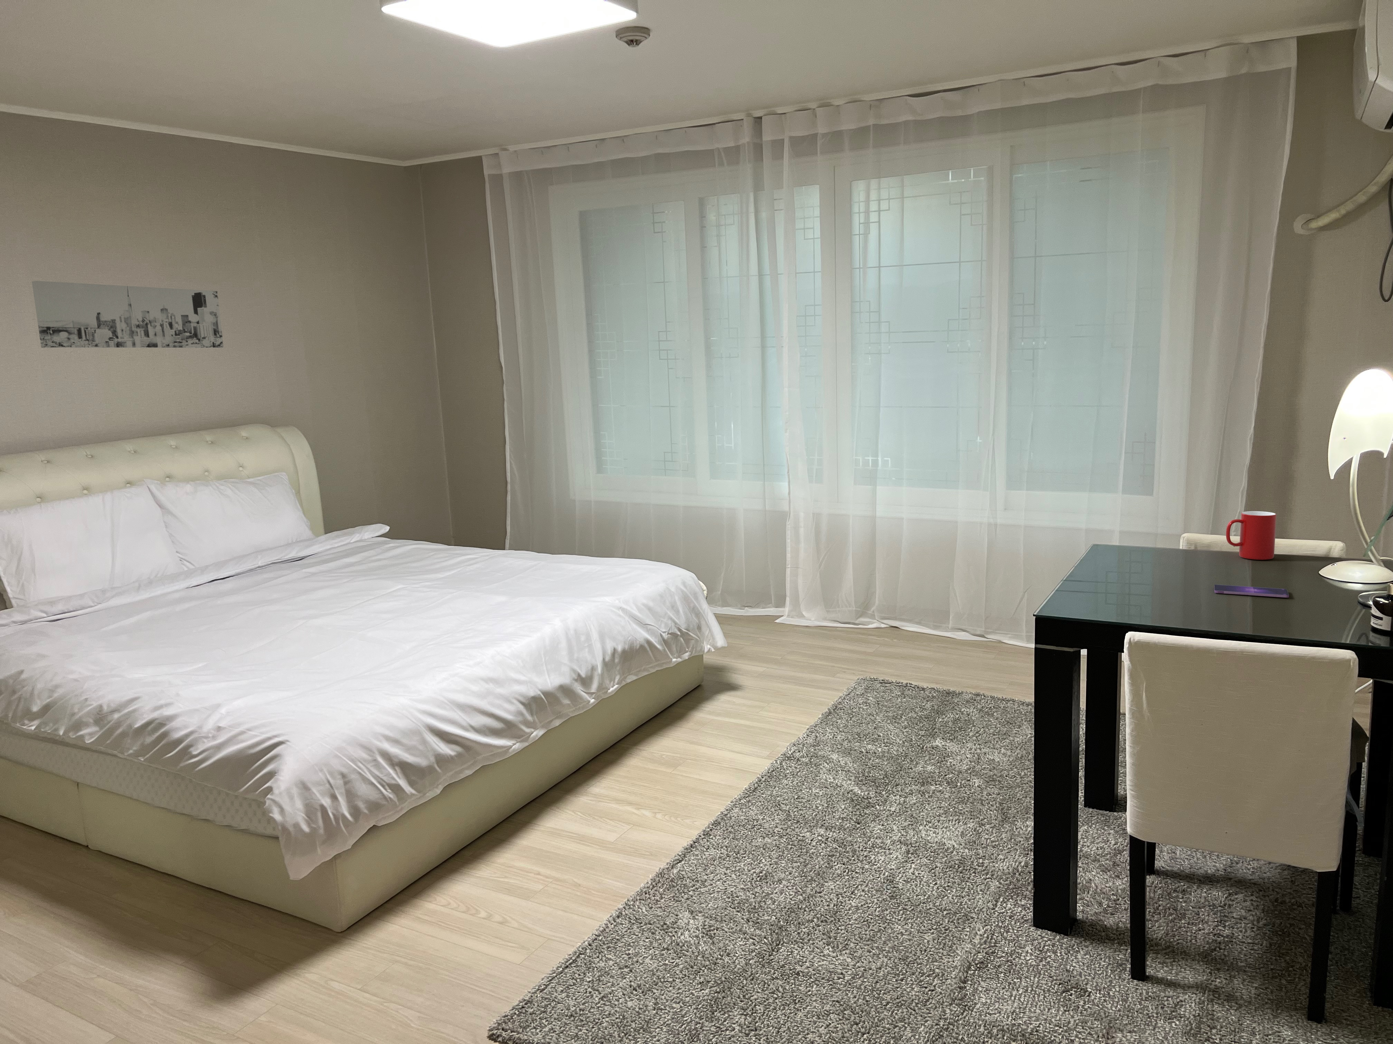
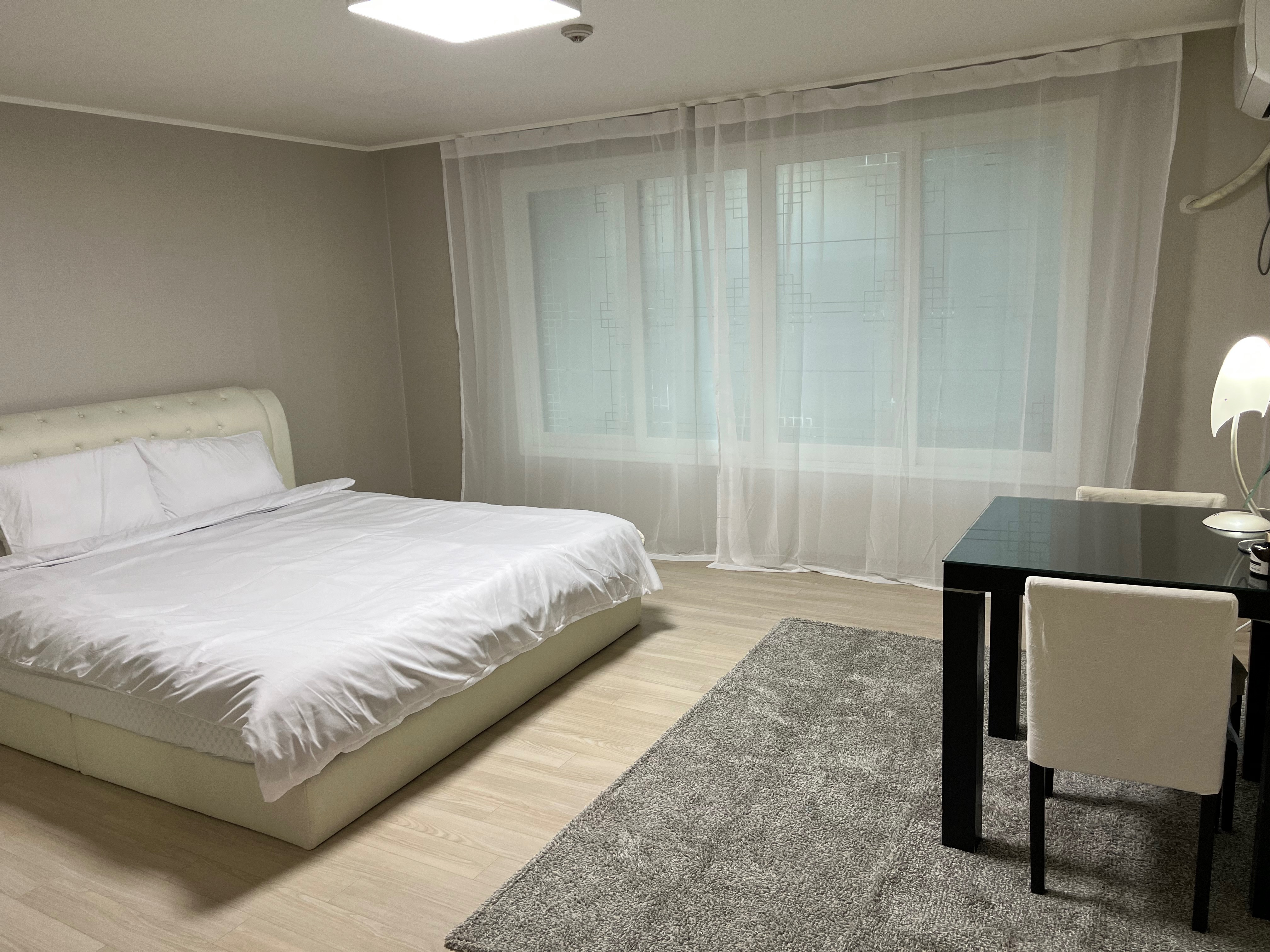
- smartphone [1214,585,1290,598]
- cup [1226,511,1277,560]
- wall art [32,281,224,349]
